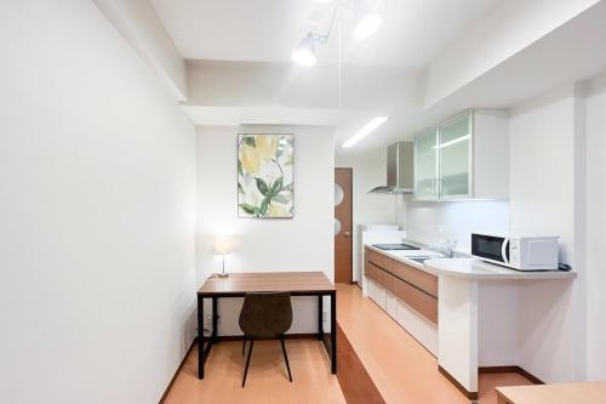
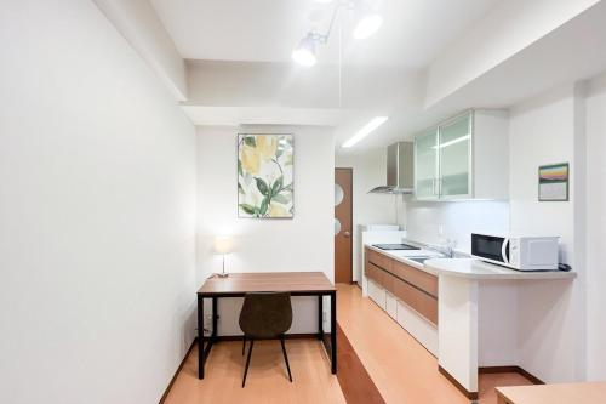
+ calendar [537,161,571,203]
